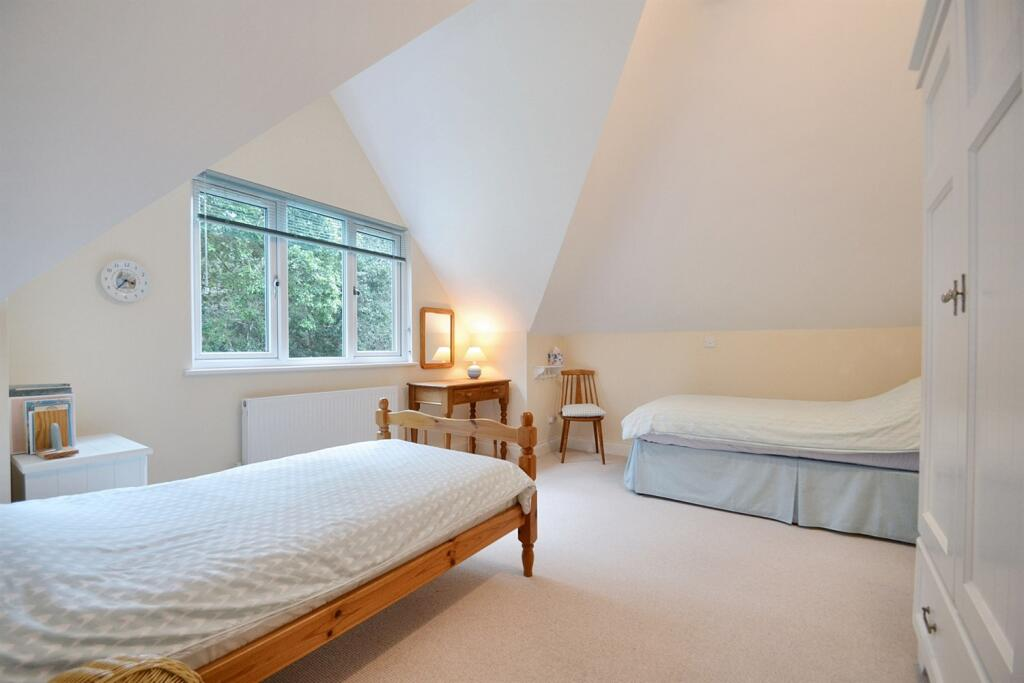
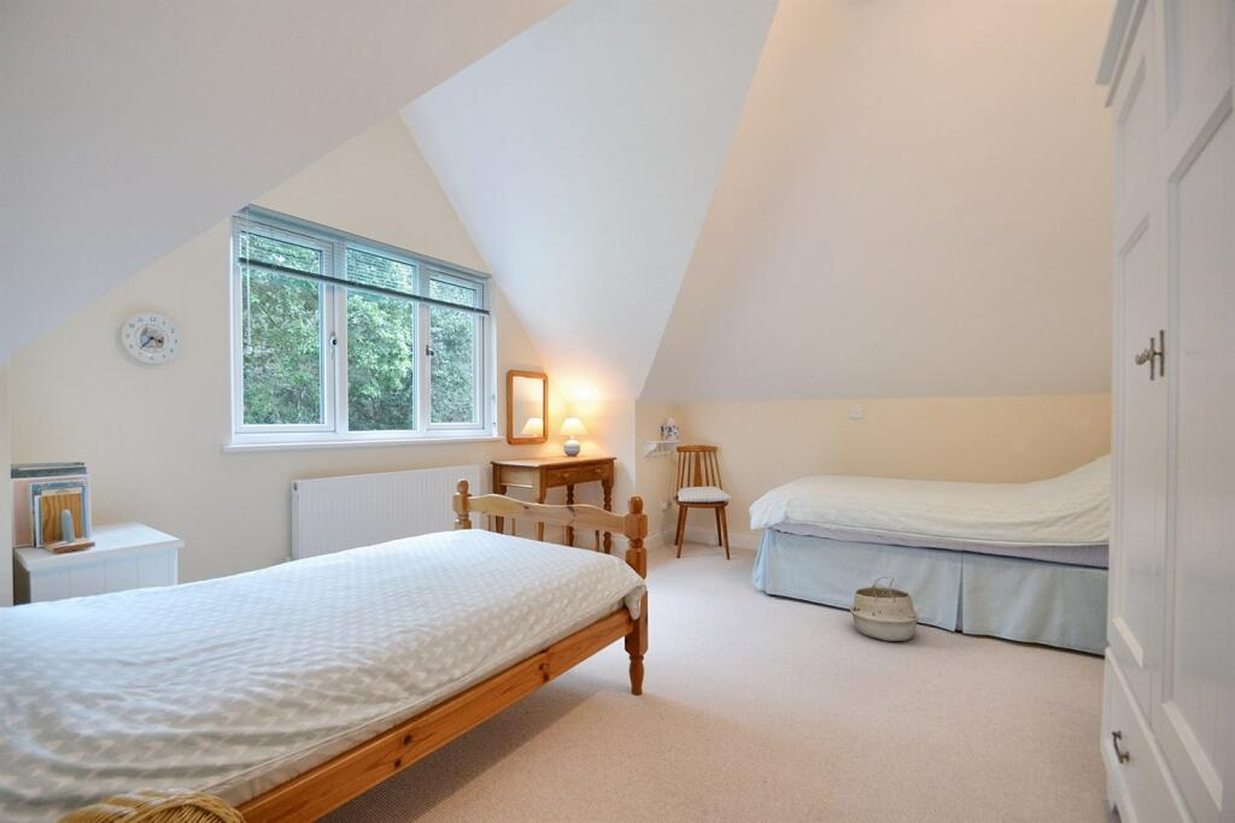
+ woven basket [849,576,919,642]
